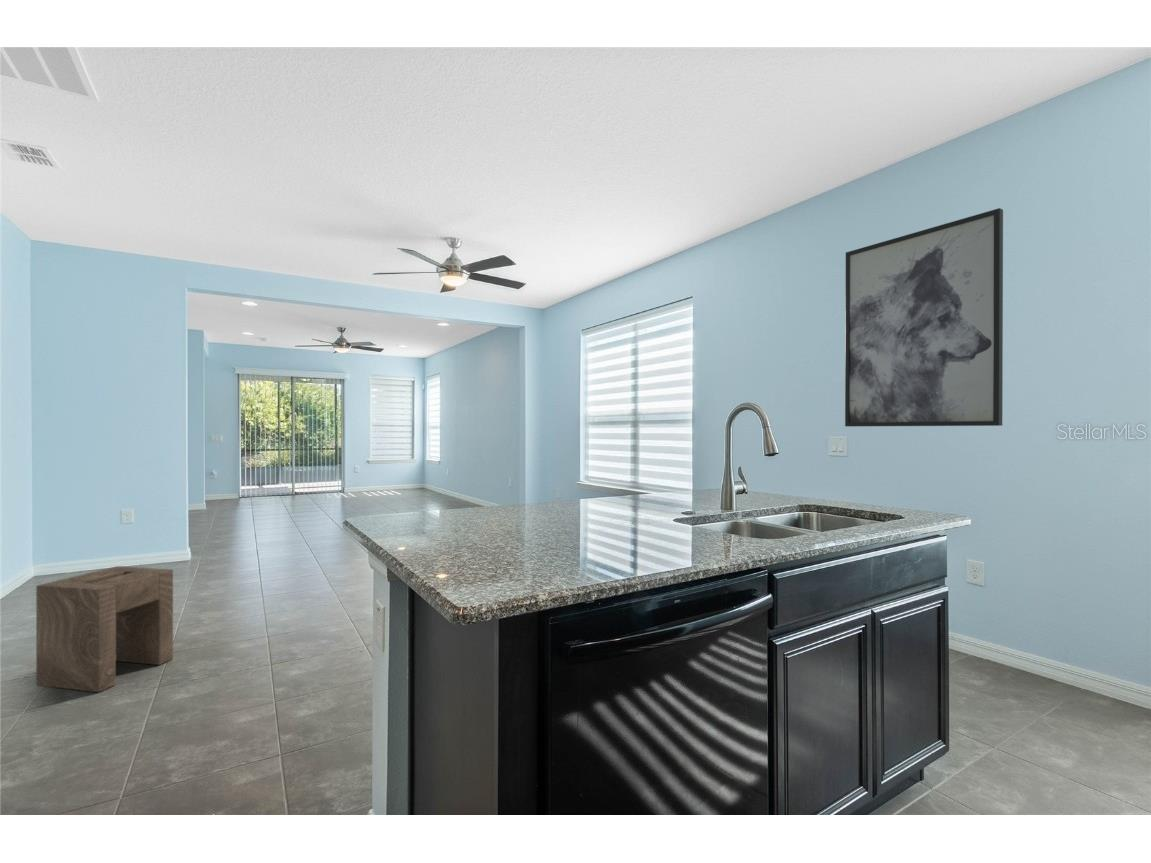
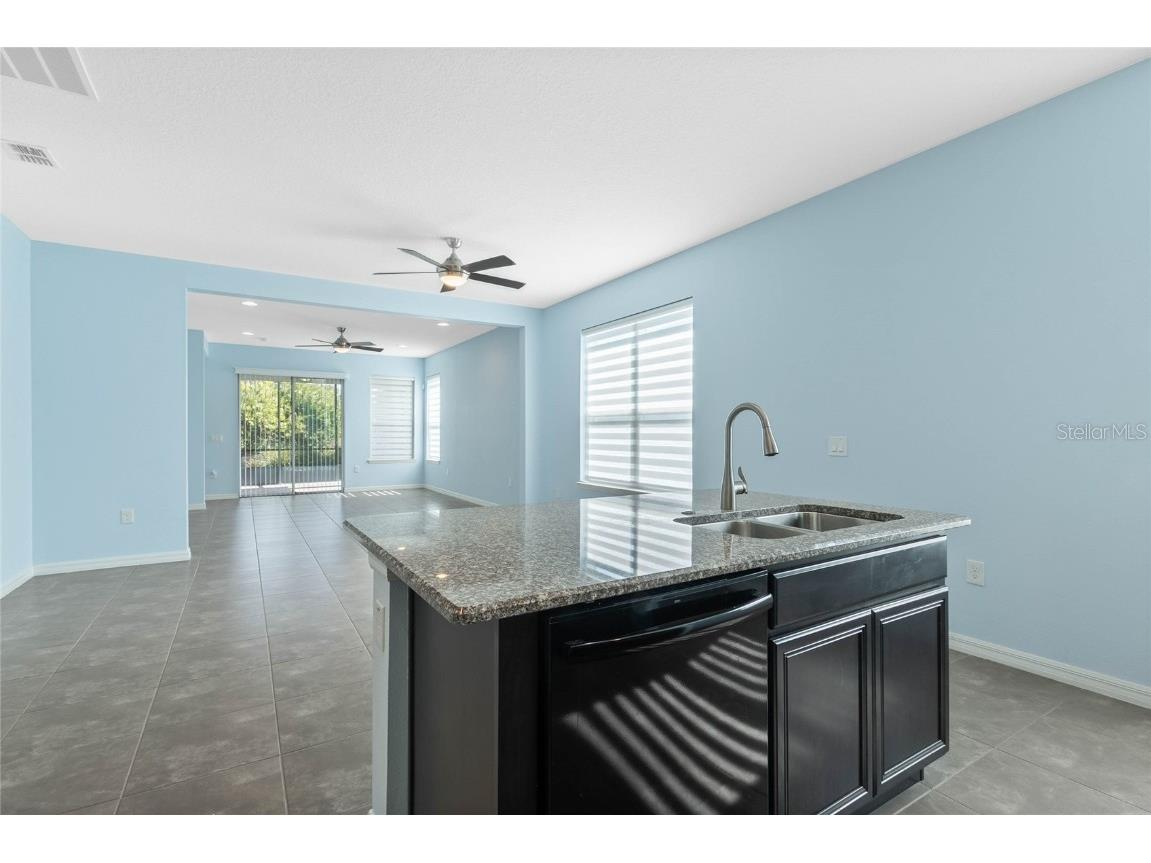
- stool [35,565,174,693]
- wall art [844,207,1004,428]
